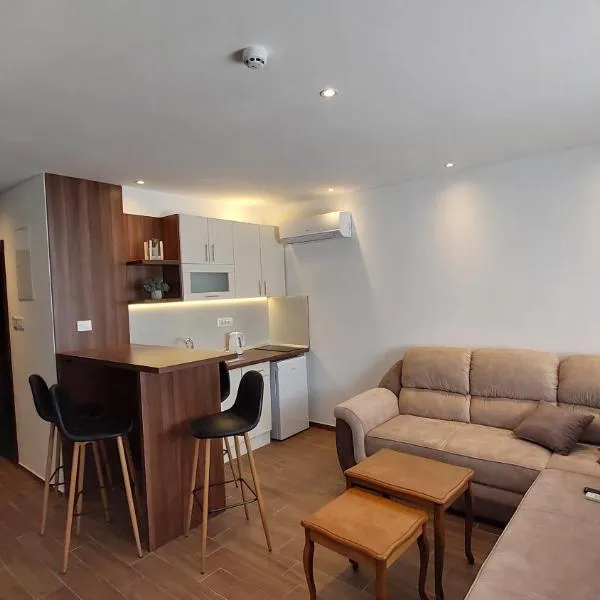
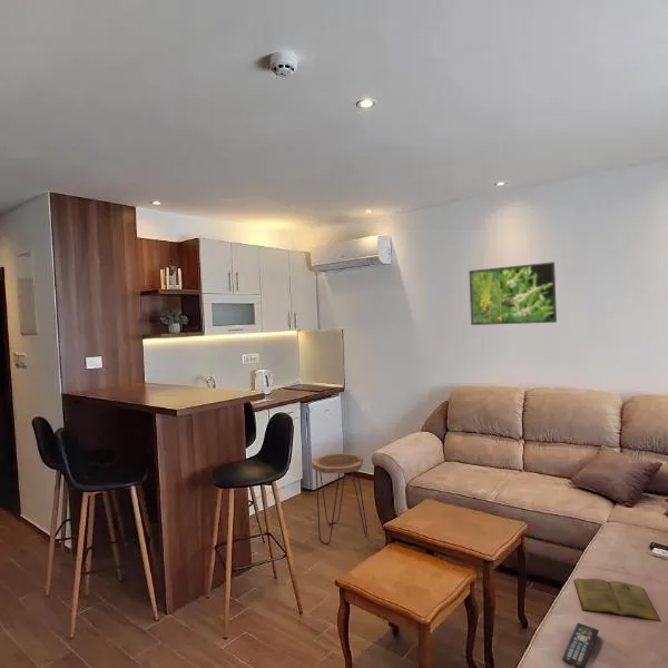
+ book [572,577,662,622]
+ side table [311,452,369,546]
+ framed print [468,261,558,326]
+ remote control [561,621,600,668]
